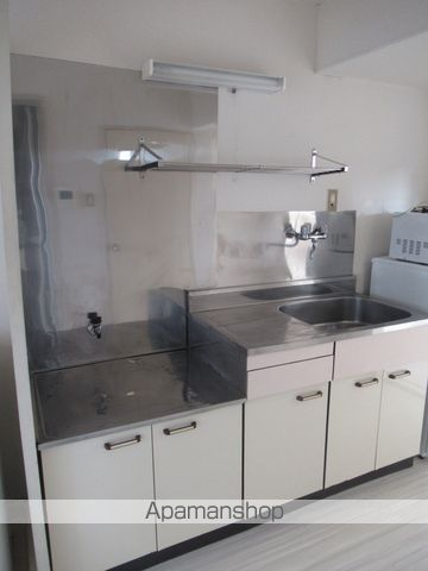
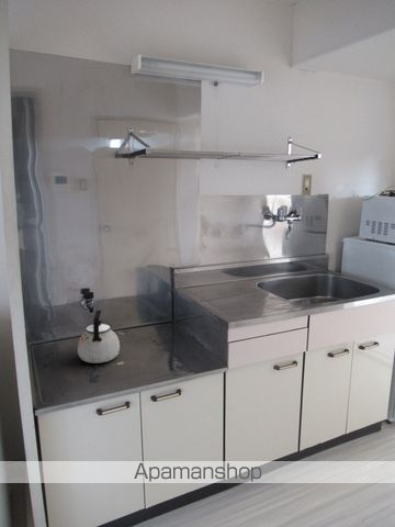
+ kettle [77,310,121,365]
